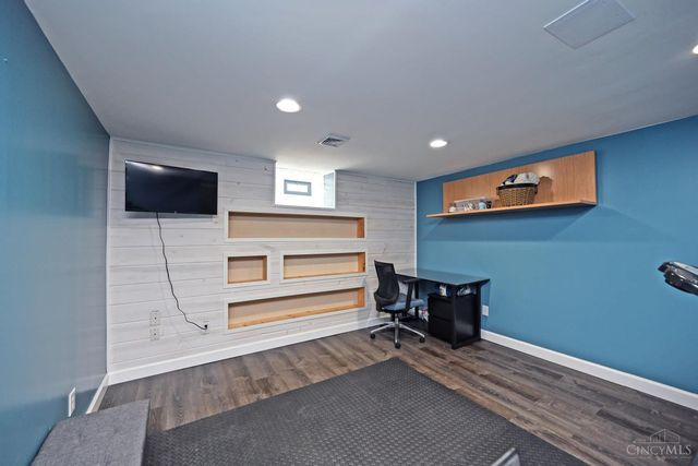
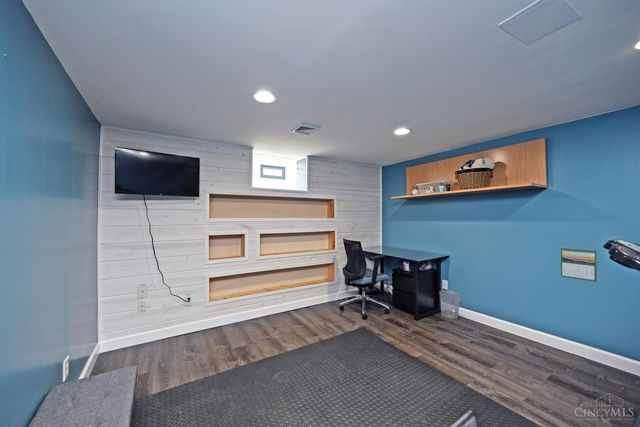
+ wastebasket [439,290,461,320]
+ calendar [560,246,598,283]
